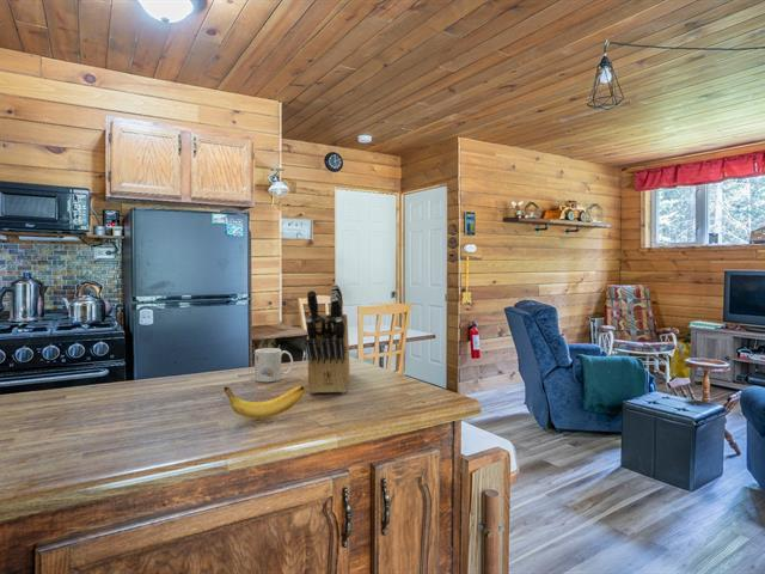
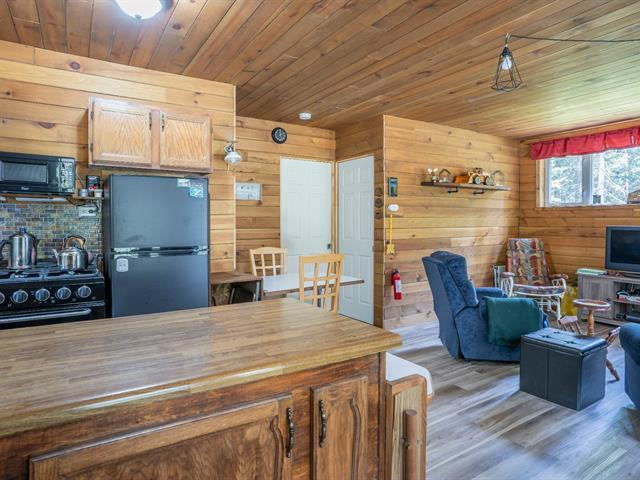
- banana [222,385,307,420]
- knife block [304,283,350,395]
- mug [253,347,294,383]
